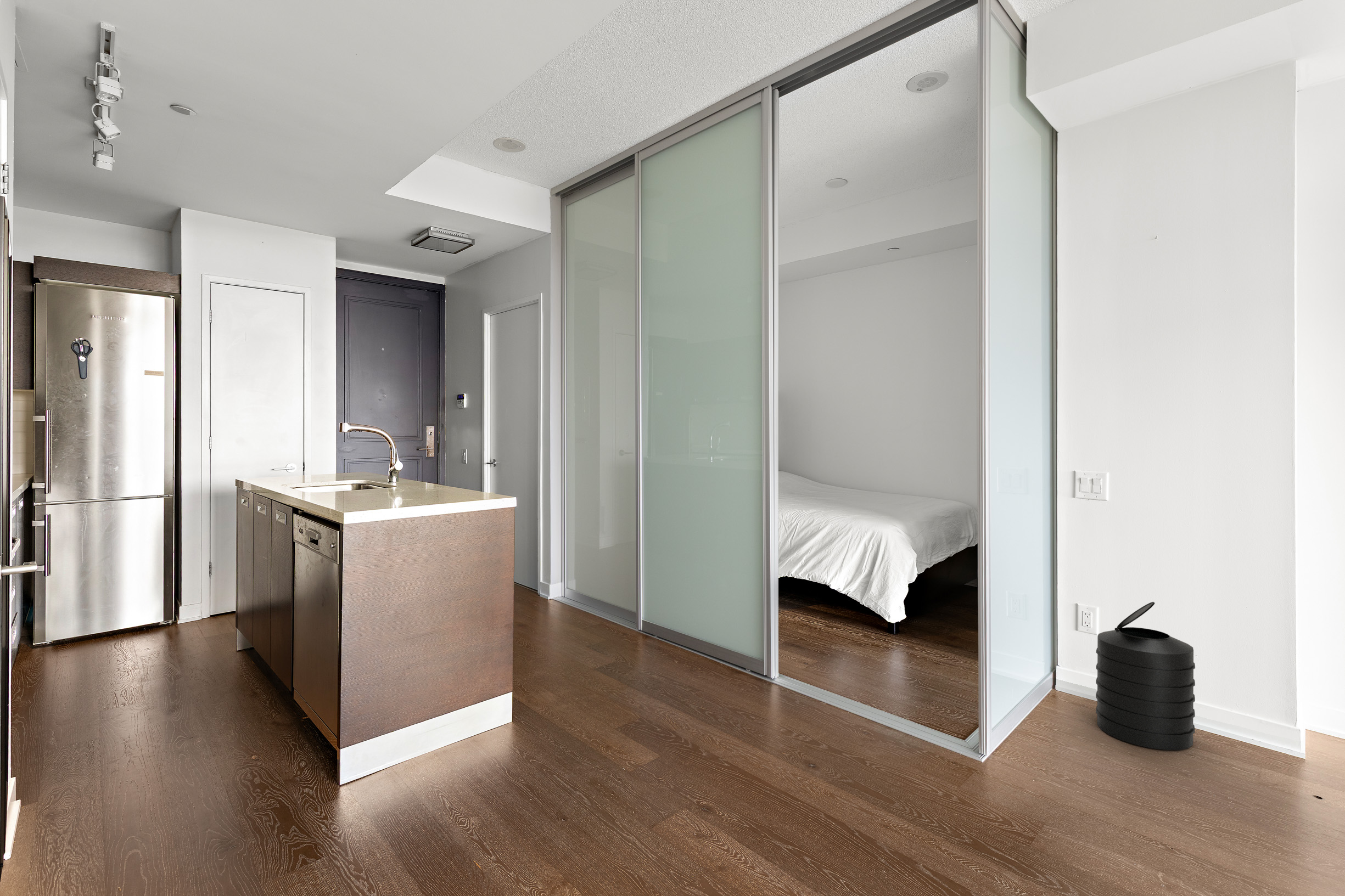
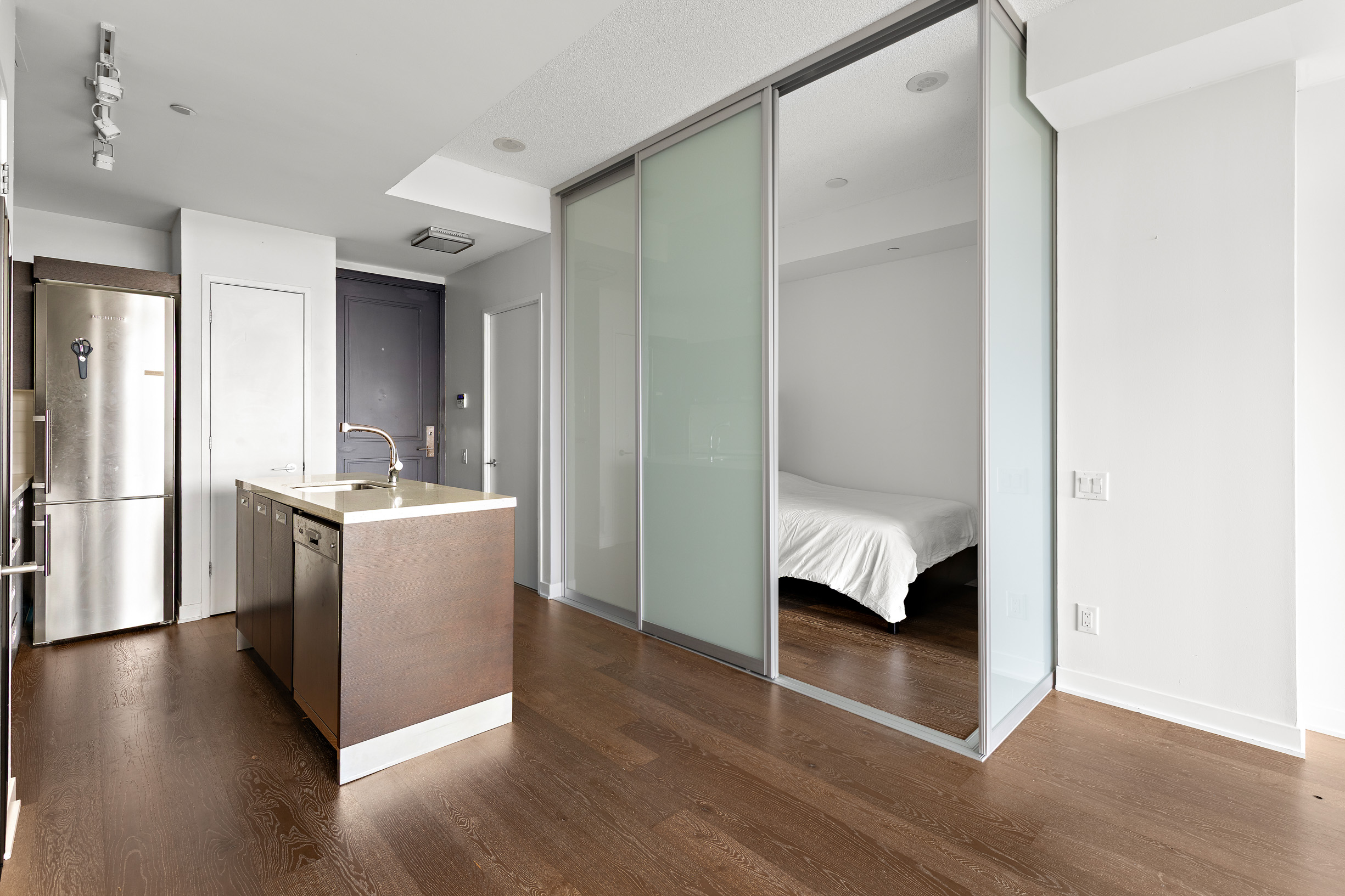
- trash can [1095,601,1196,751]
